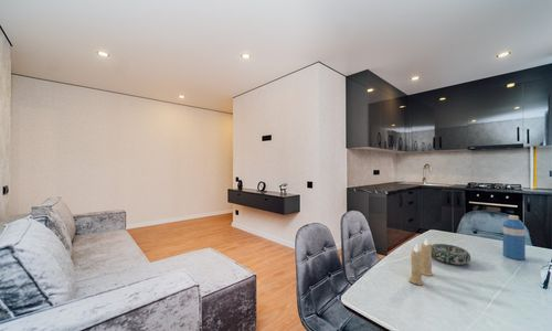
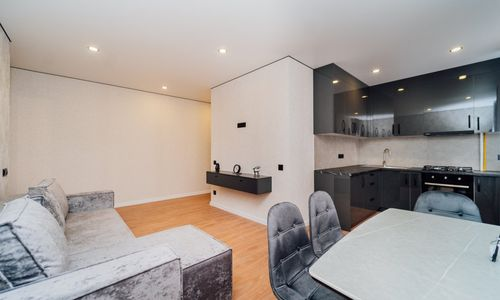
- candle [408,237,434,286]
- decorative bowl [431,243,471,266]
- water bottle [502,214,527,260]
